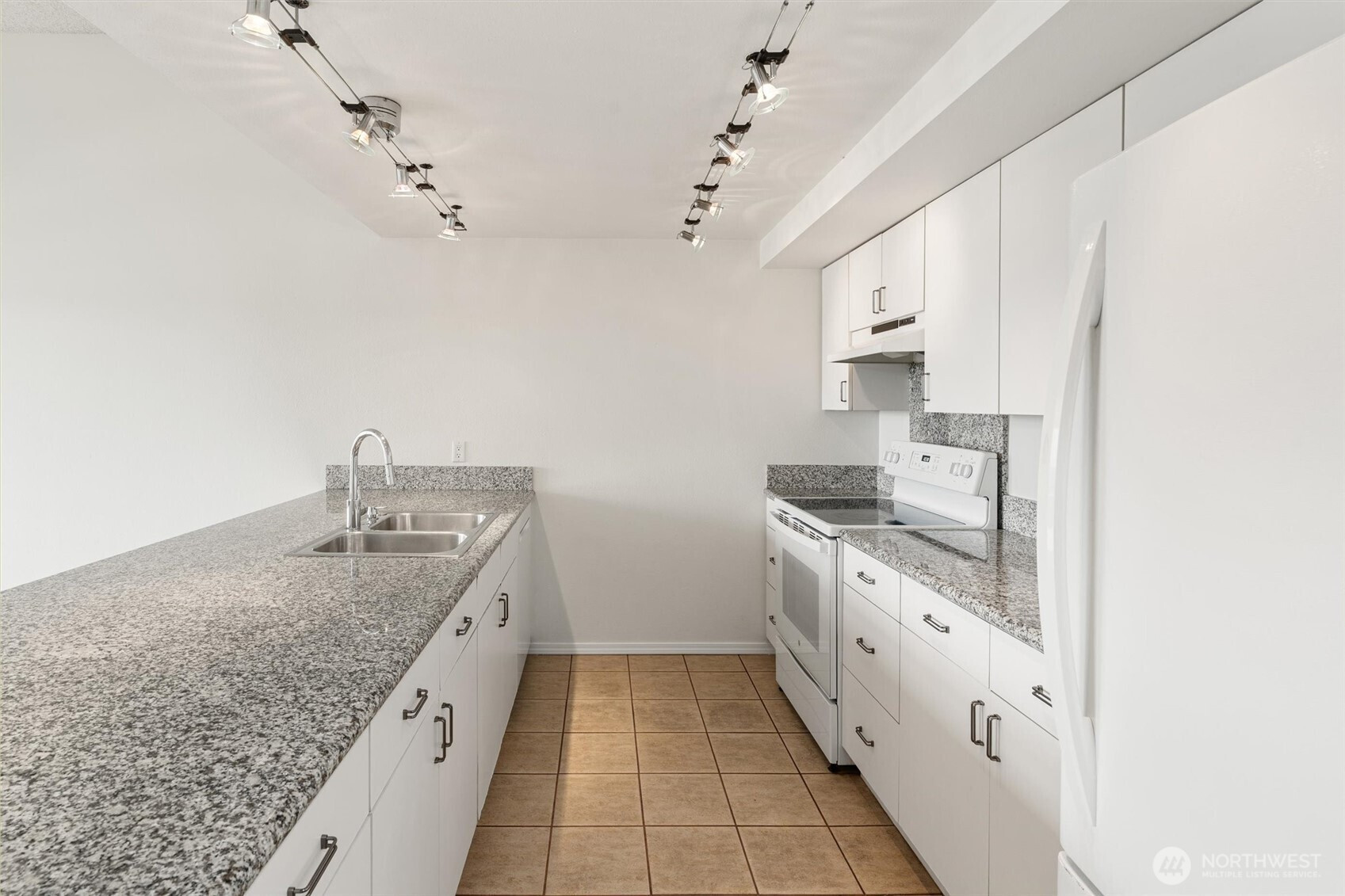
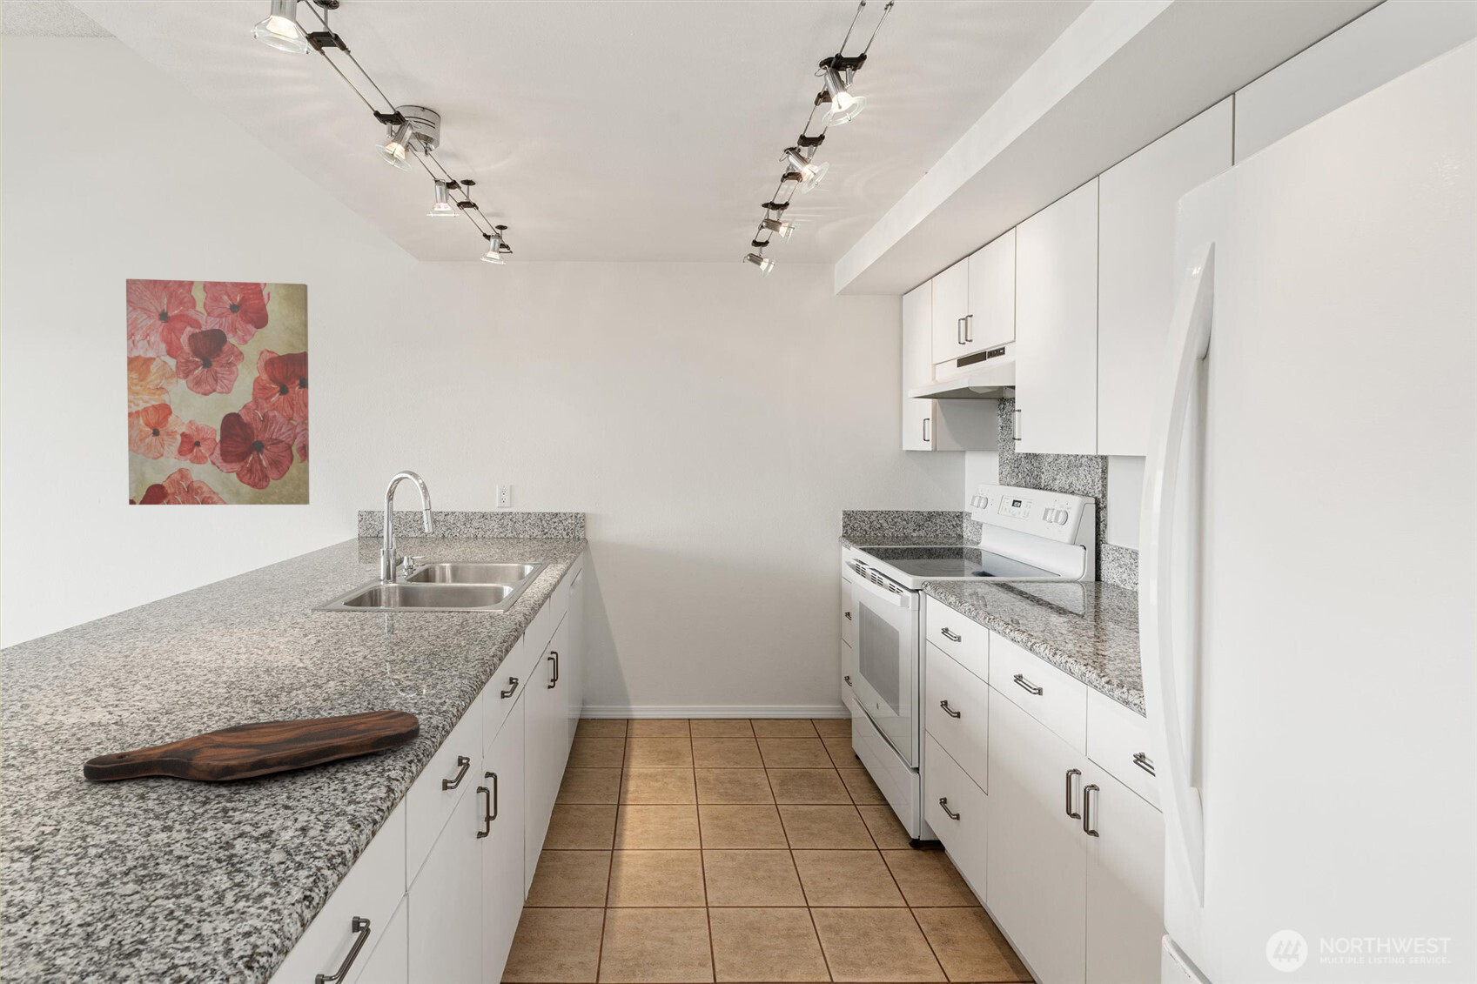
+ cutting board [82,709,421,782]
+ wall art [125,279,311,505]
